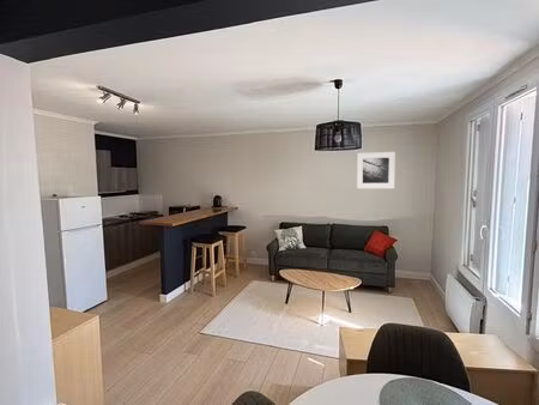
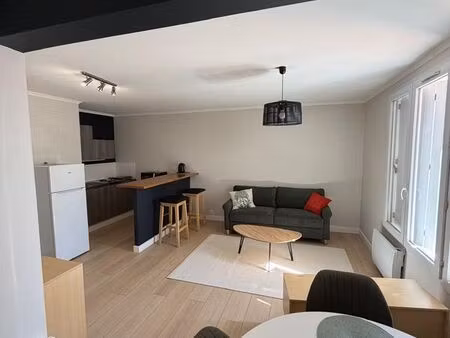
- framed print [356,151,396,189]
